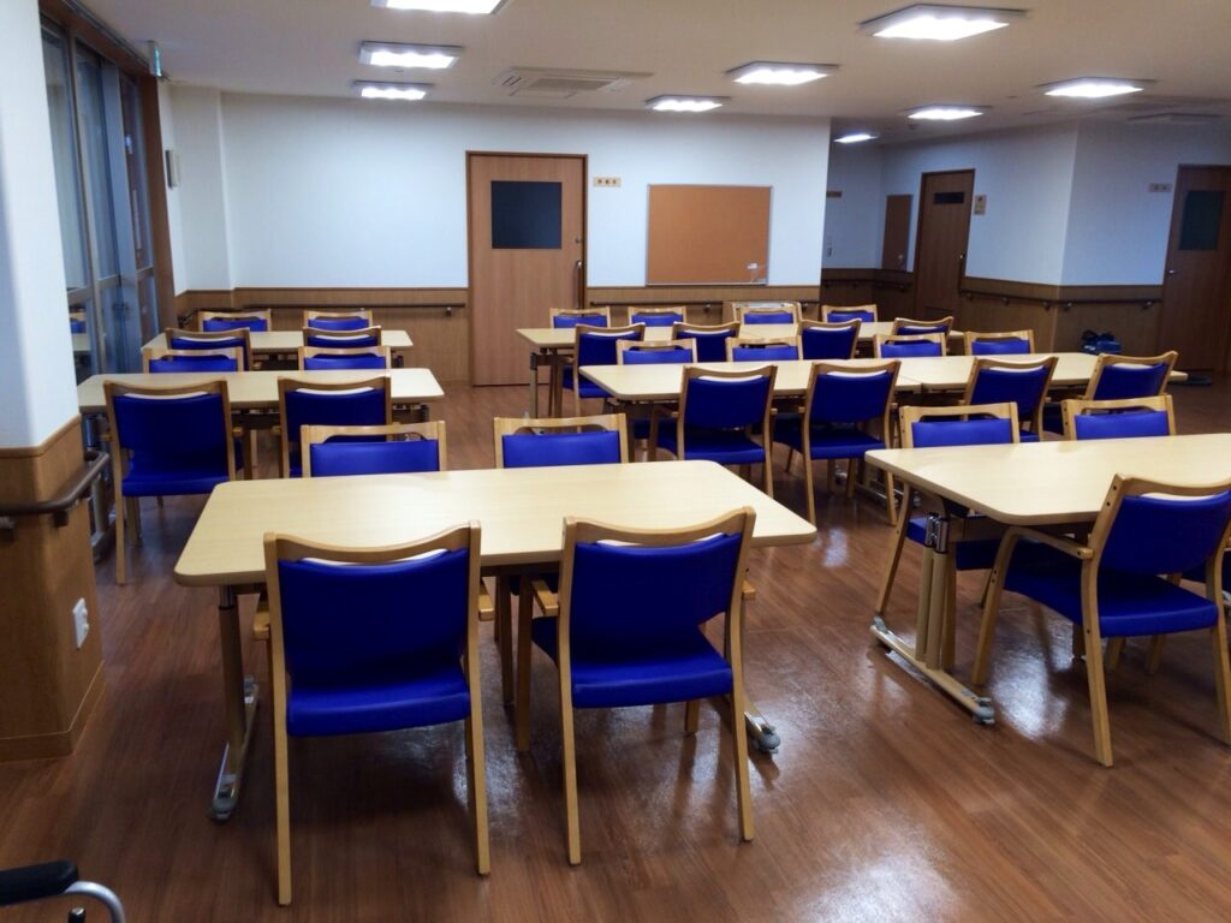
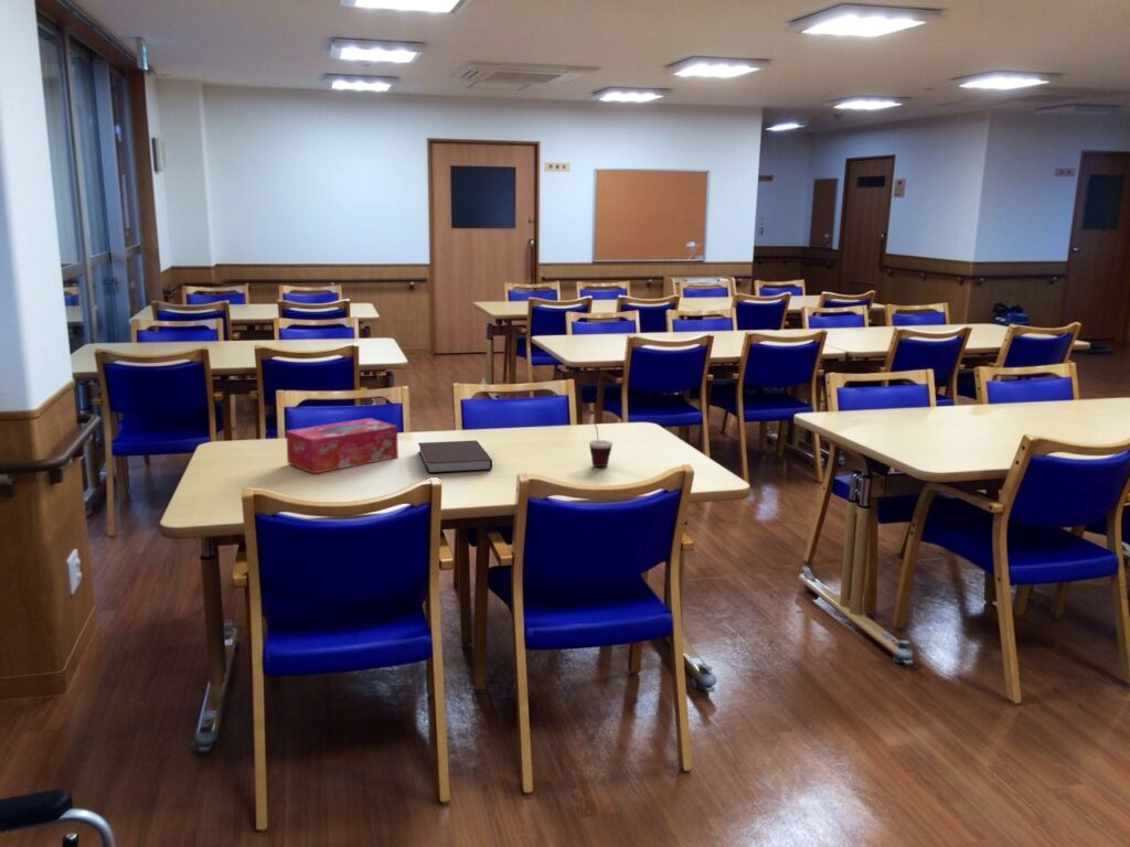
+ notebook [417,439,493,474]
+ cup [588,419,614,468]
+ tissue box [285,417,399,474]
